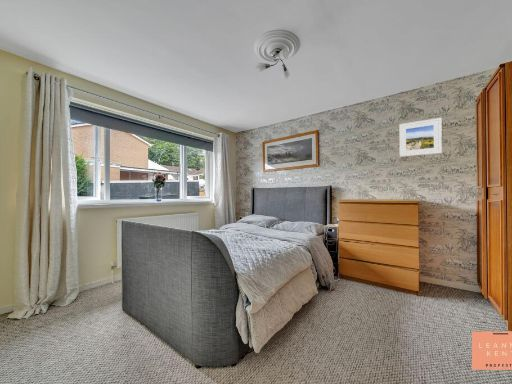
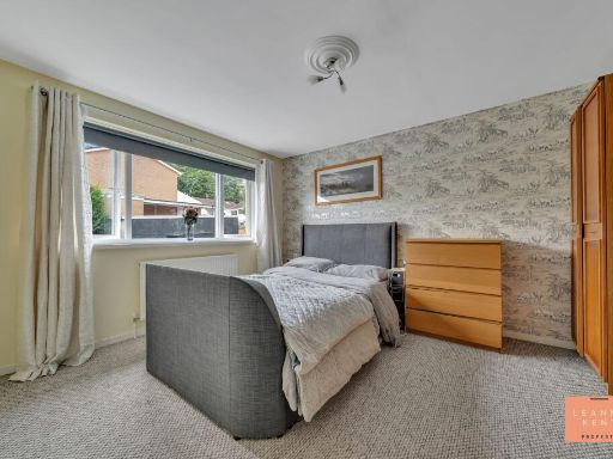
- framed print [398,117,443,158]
